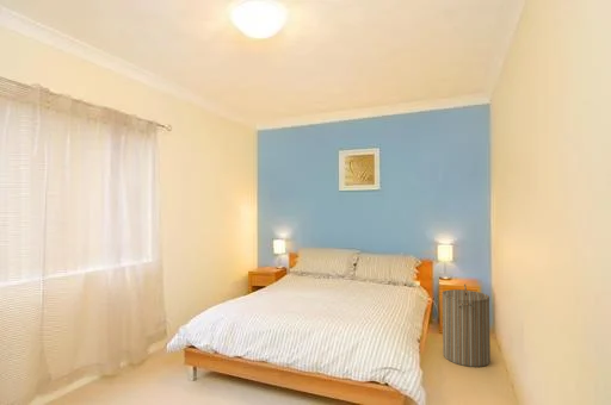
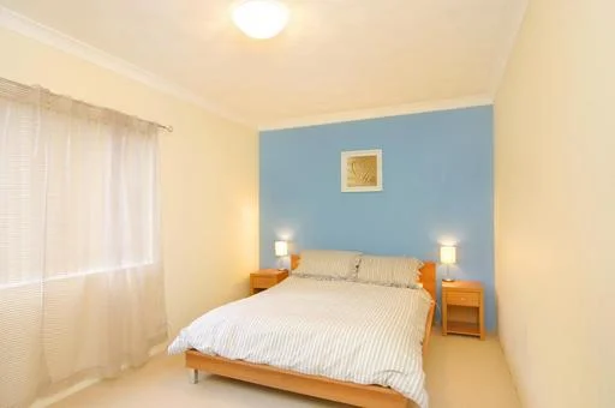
- laundry hamper [440,284,492,368]
